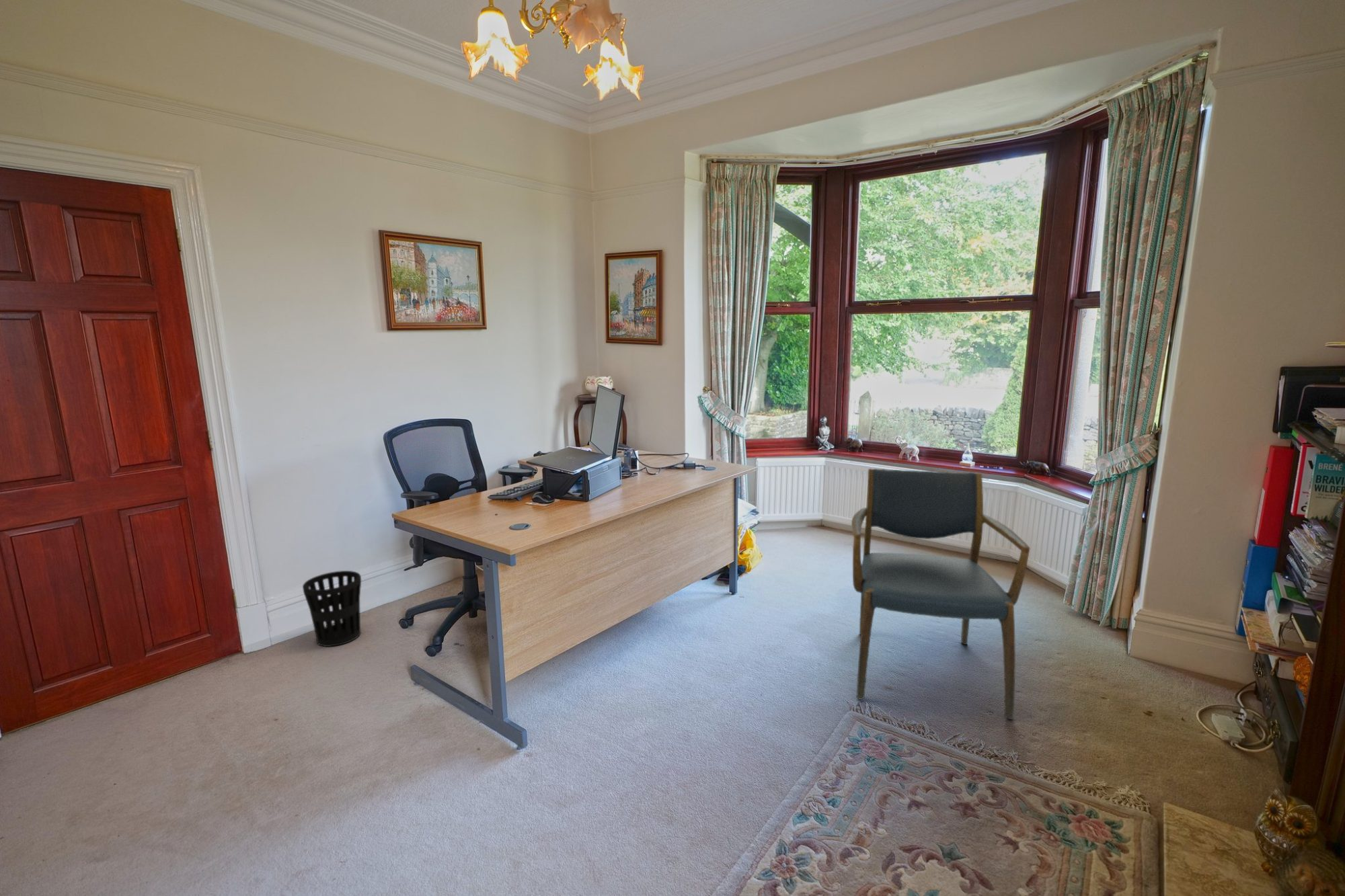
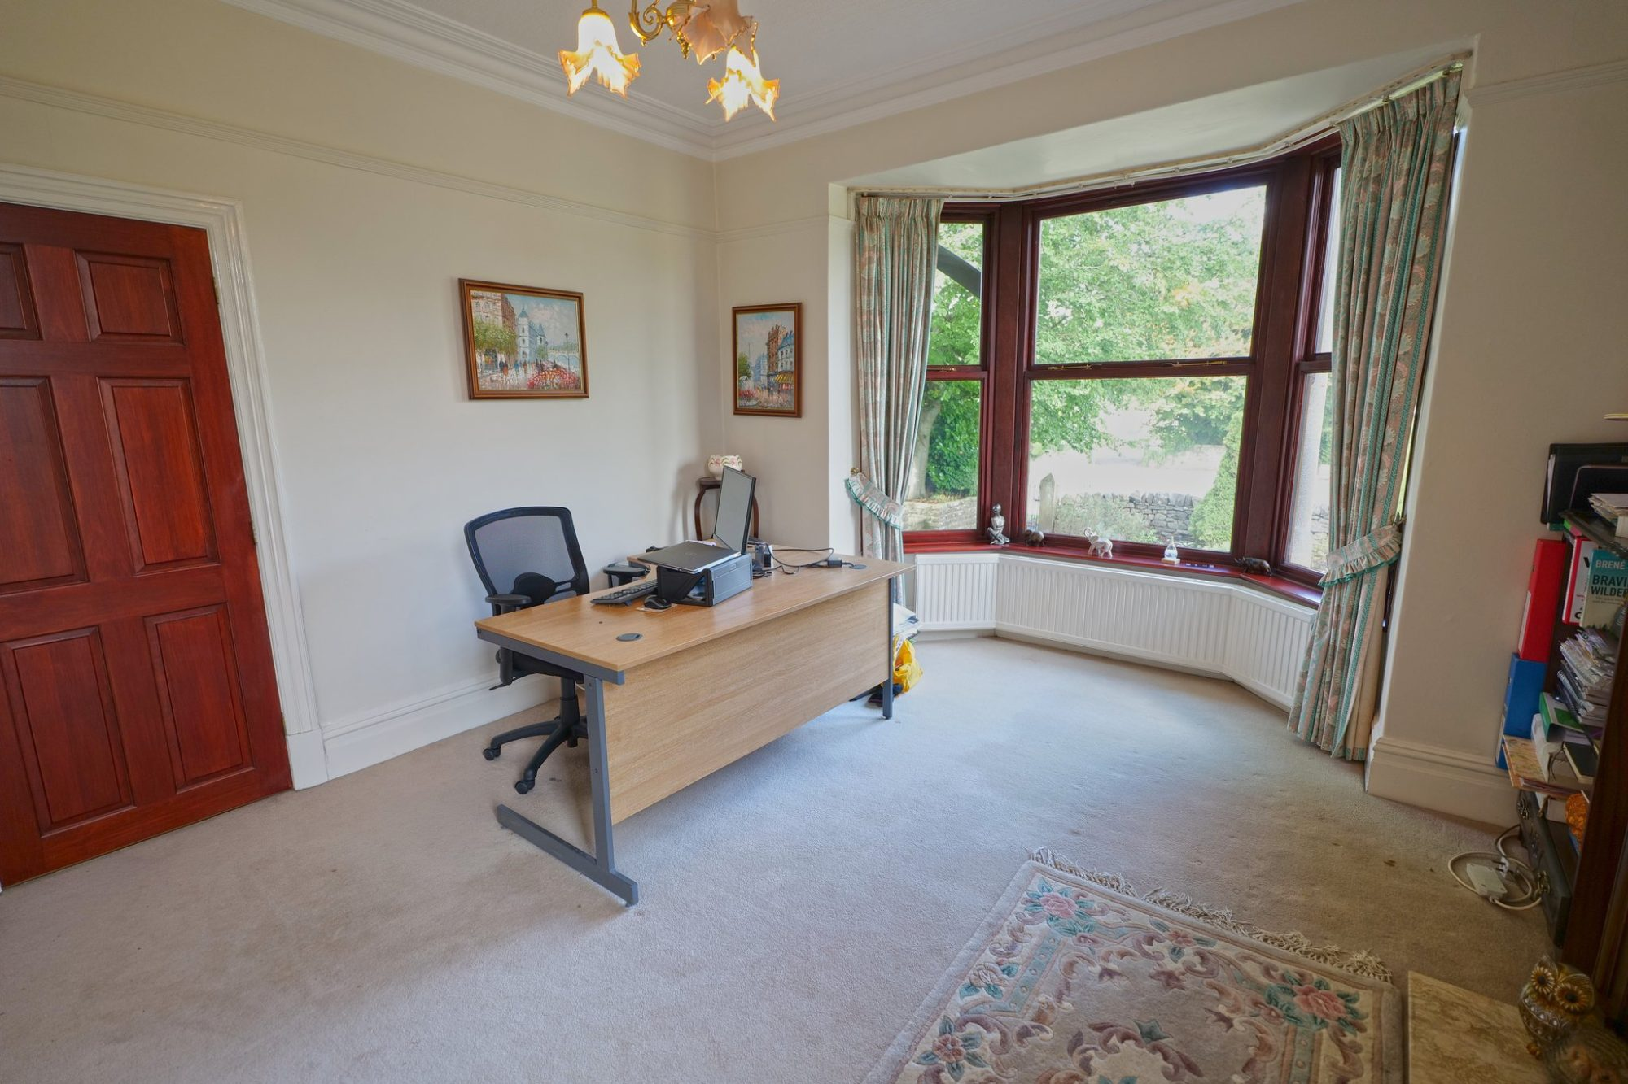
- armchair [851,468,1031,720]
- wastebasket [302,570,362,647]
